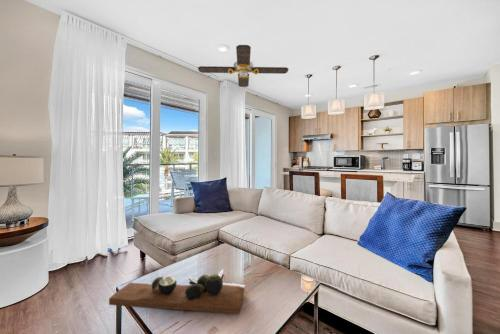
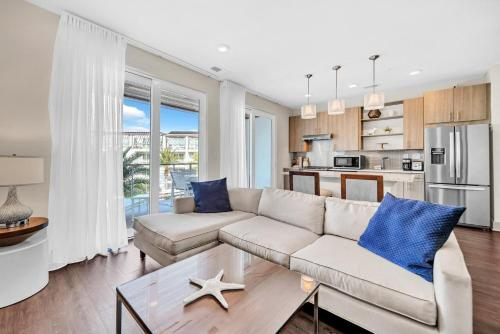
- ceiling fan [197,44,289,88]
- decorative tray [108,273,245,314]
